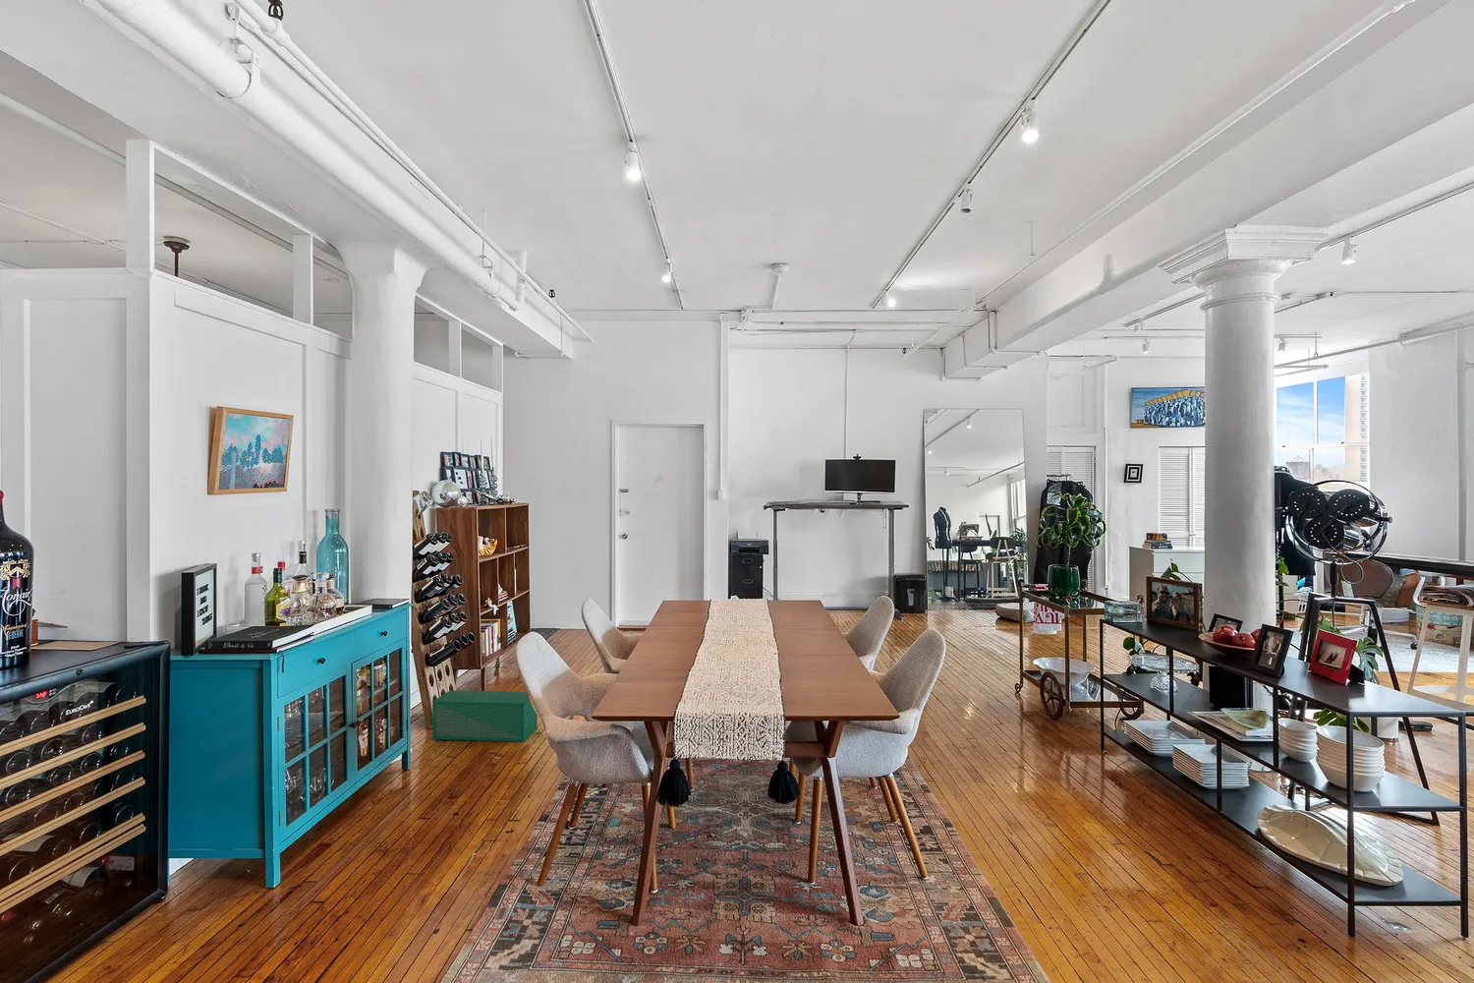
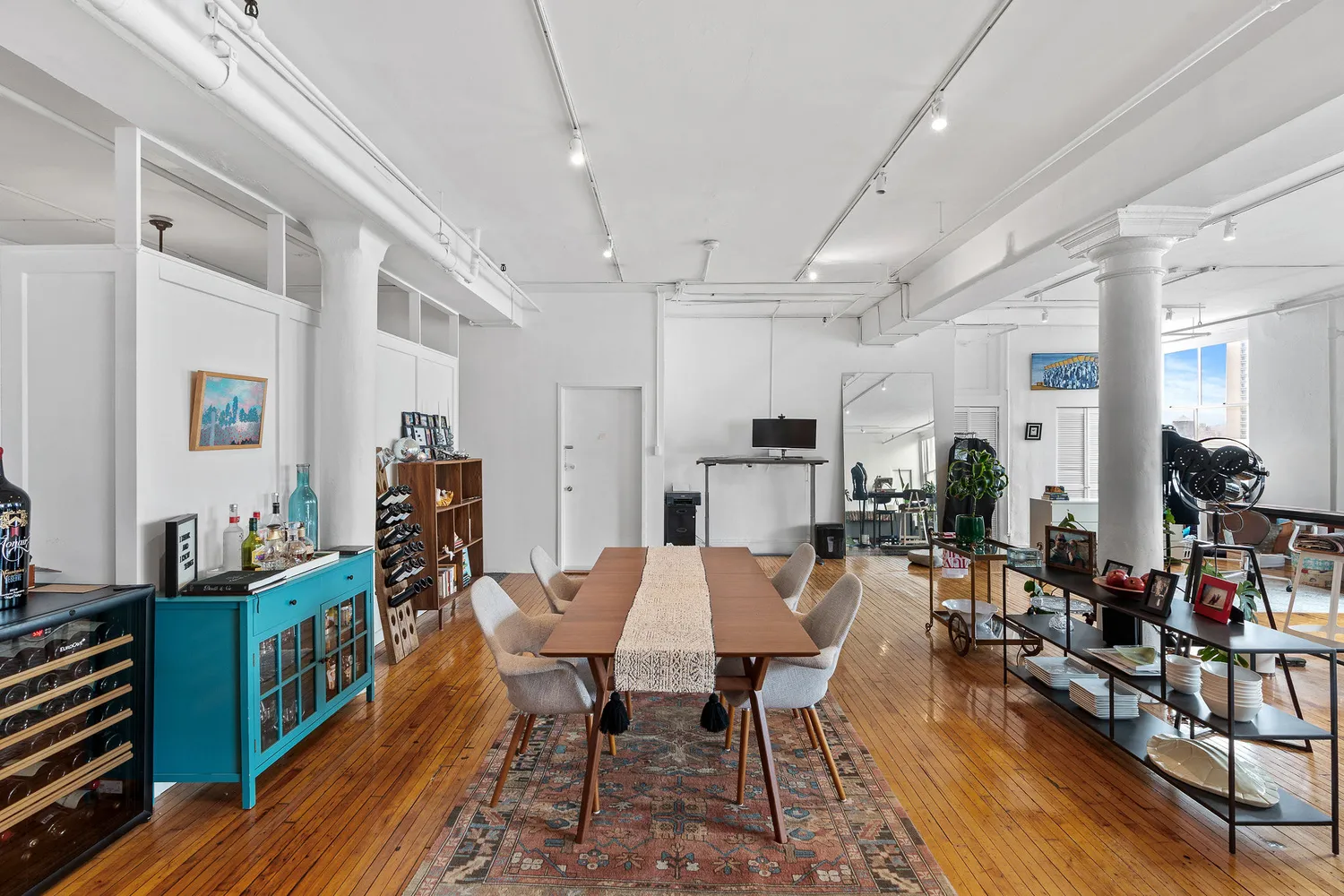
- storage bin [431,689,538,743]
